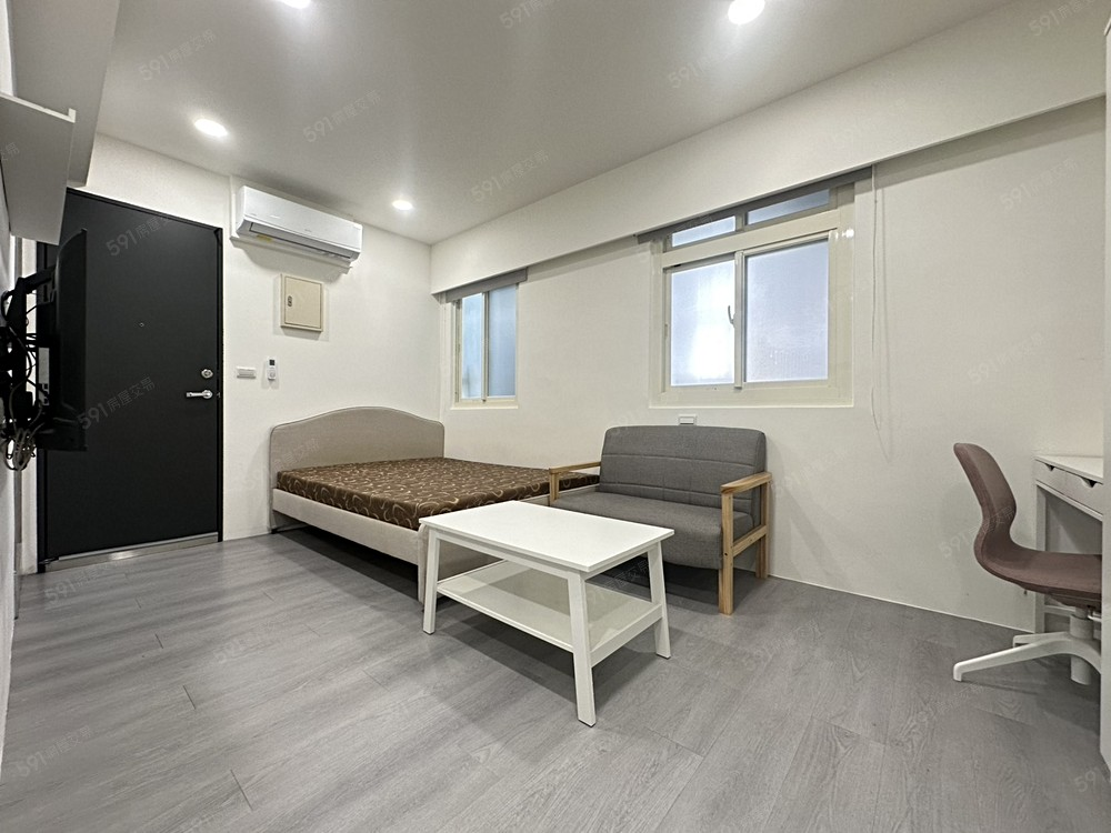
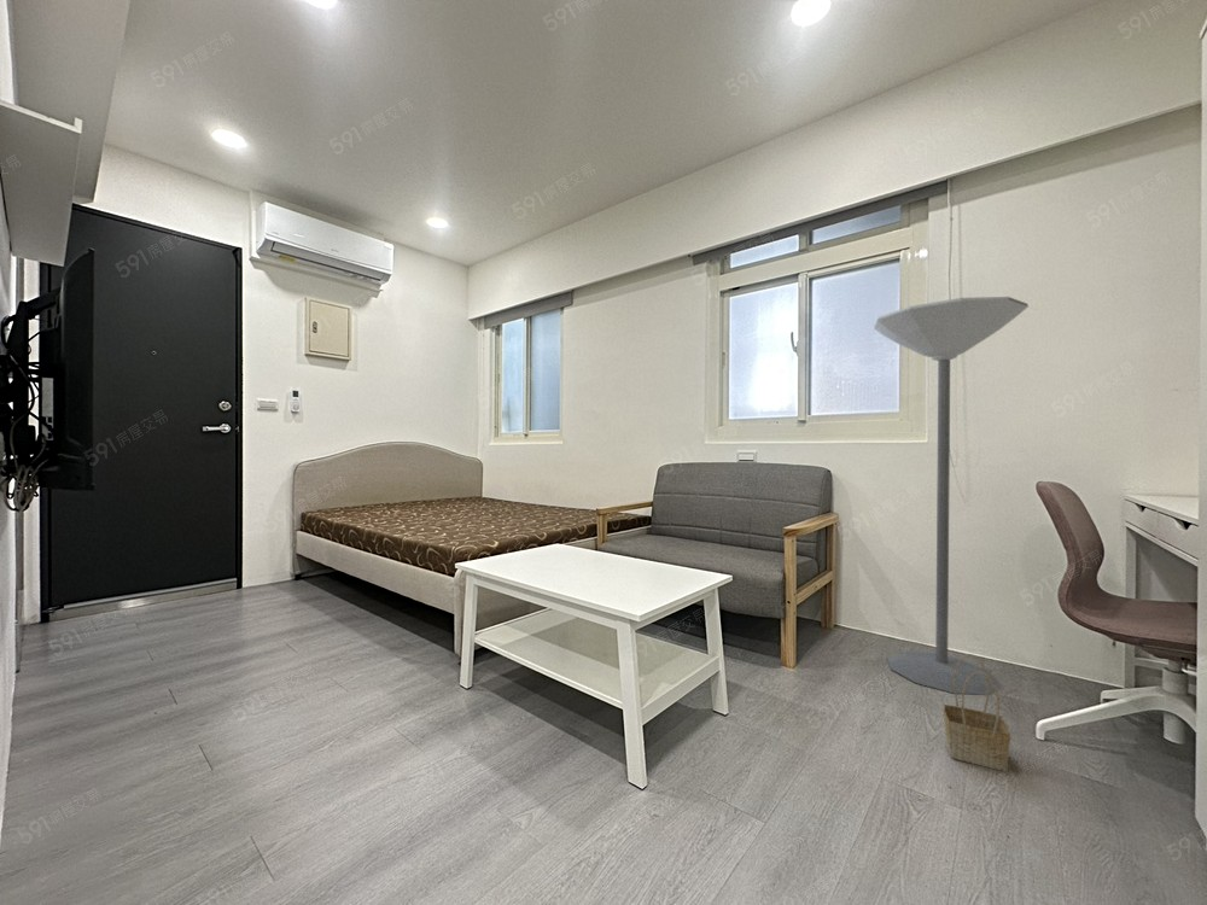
+ basket [943,653,1011,772]
+ floor lamp [873,296,1030,696]
